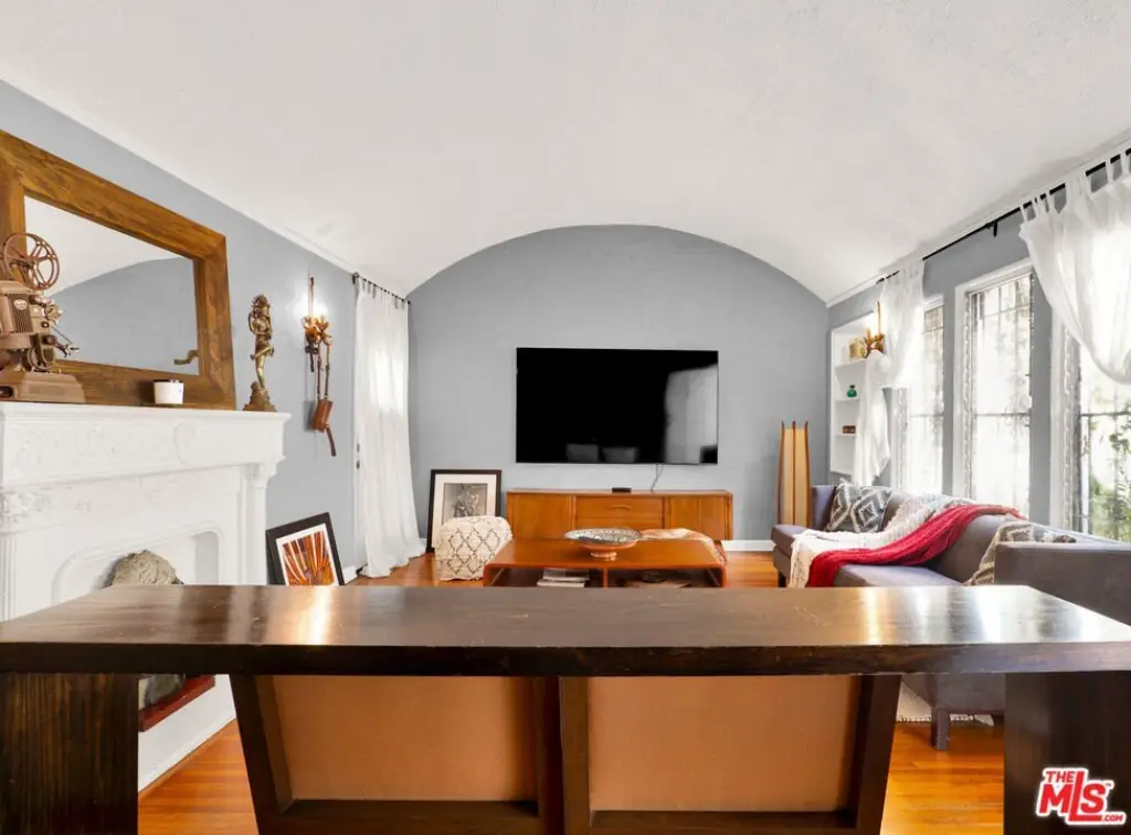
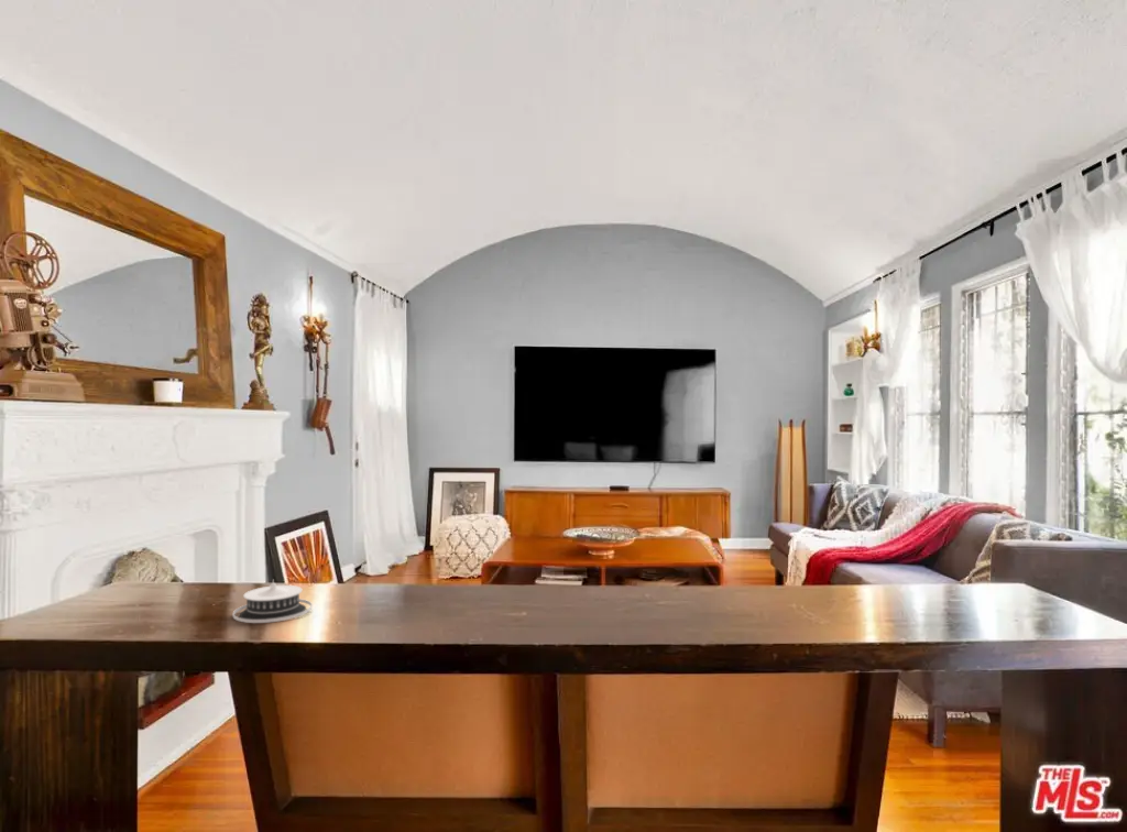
+ architectural model [232,580,314,624]
